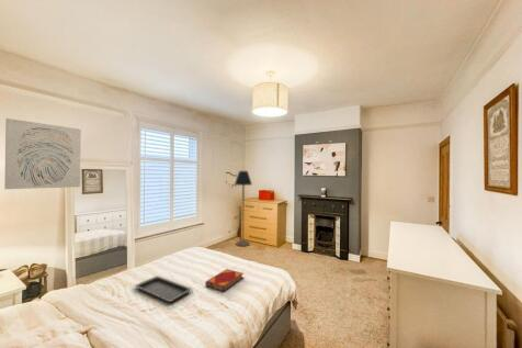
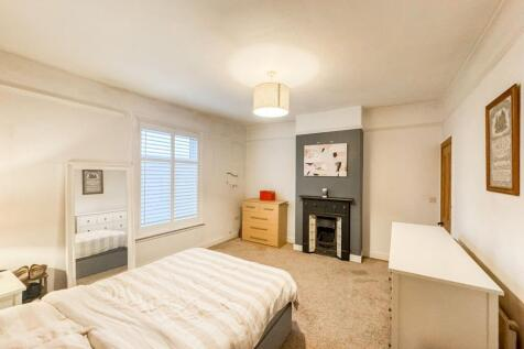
- floor lamp [234,170,253,247]
- serving tray [133,274,193,303]
- hardback book [204,268,245,293]
- wall art [3,117,82,190]
